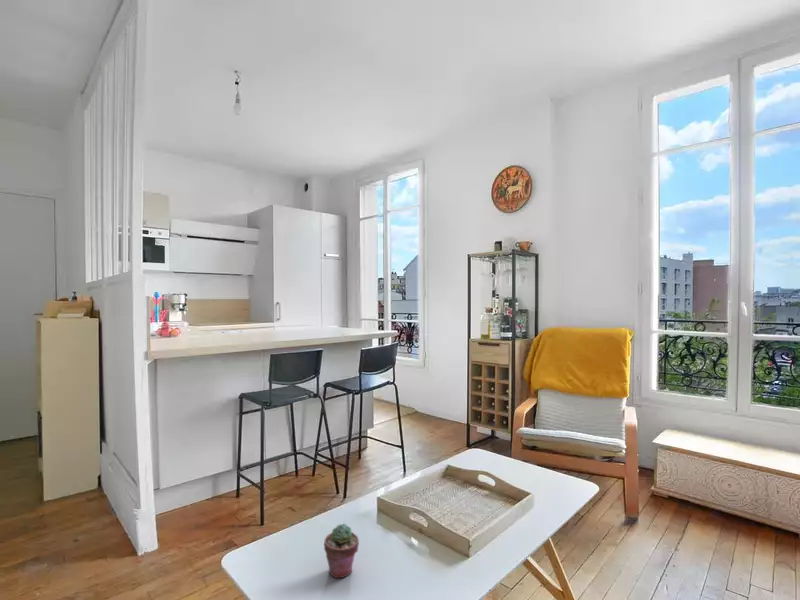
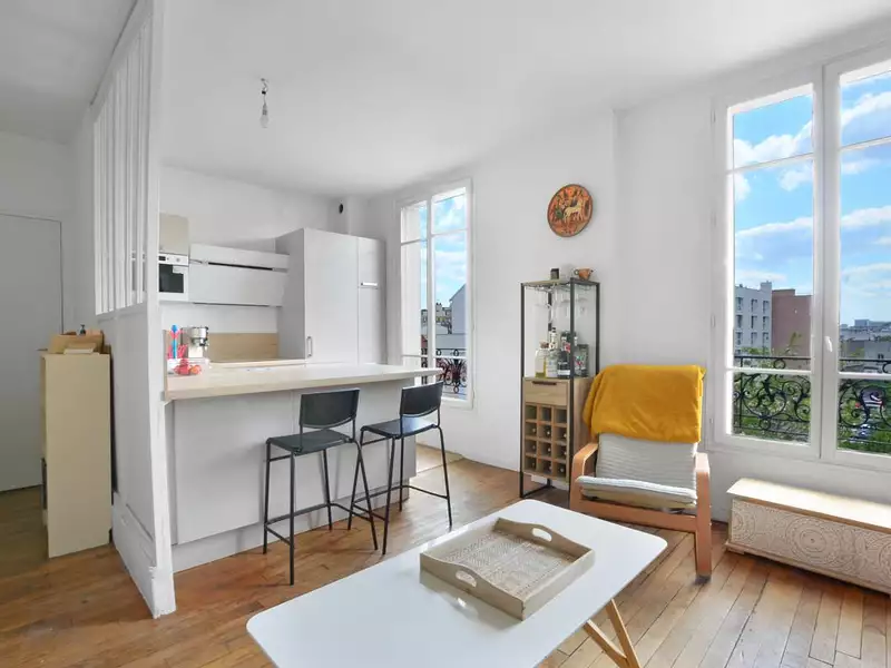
- potted succulent [323,523,360,579]
